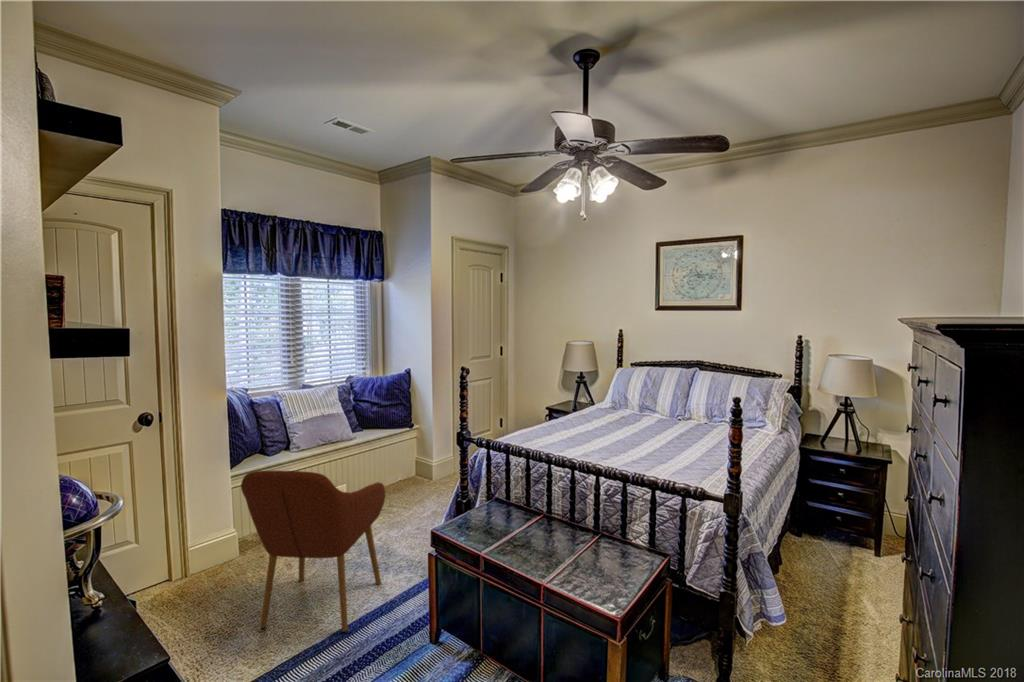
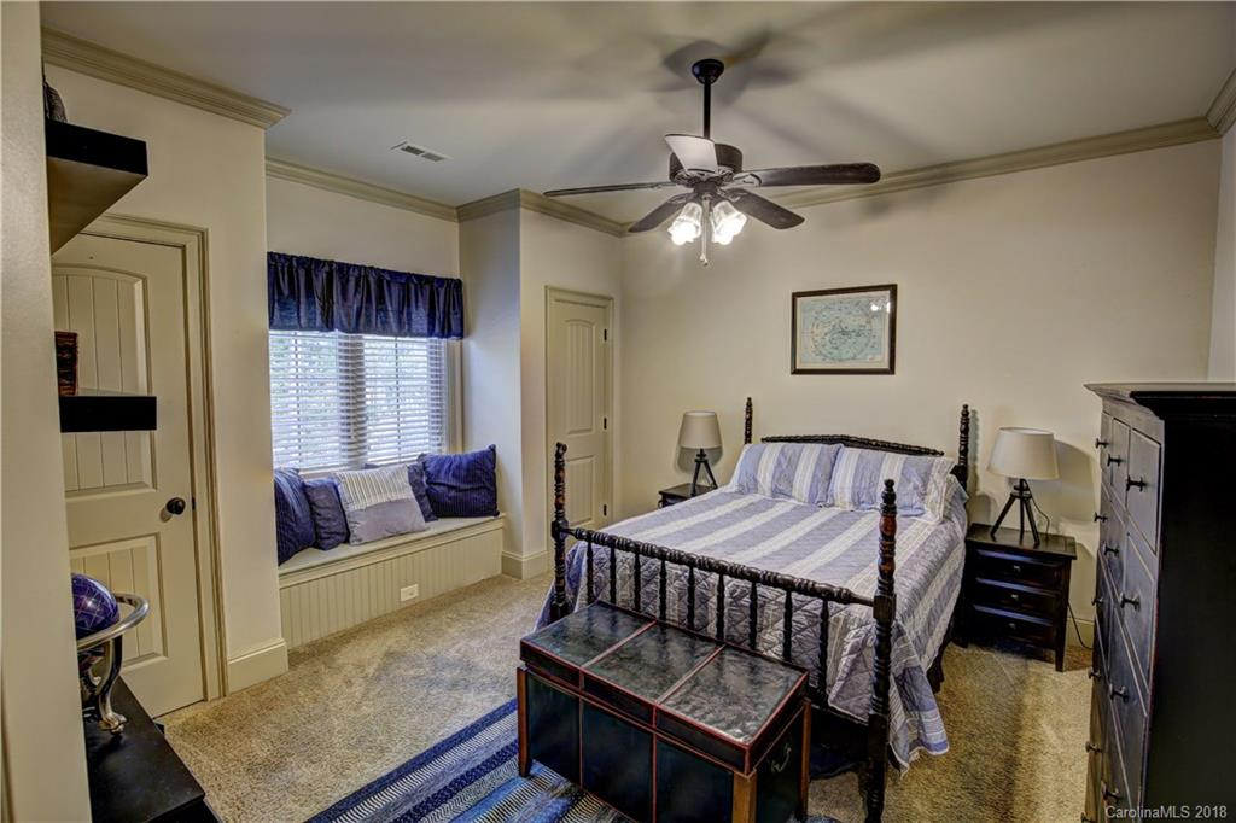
- armchair [240,470,386,634]
